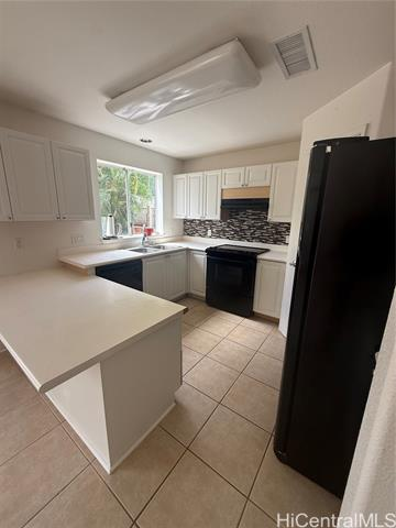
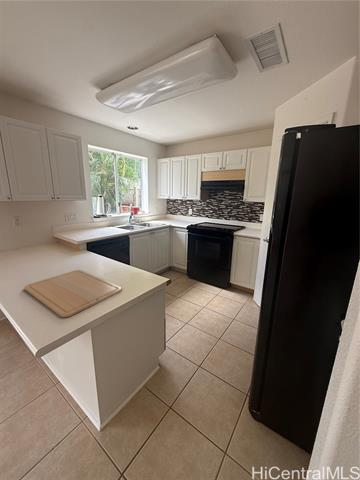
+ chopping board [23,269,123,318]
